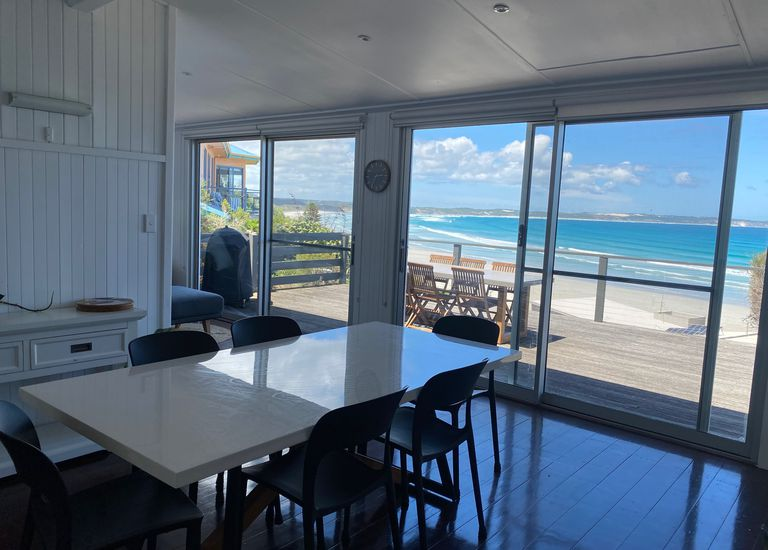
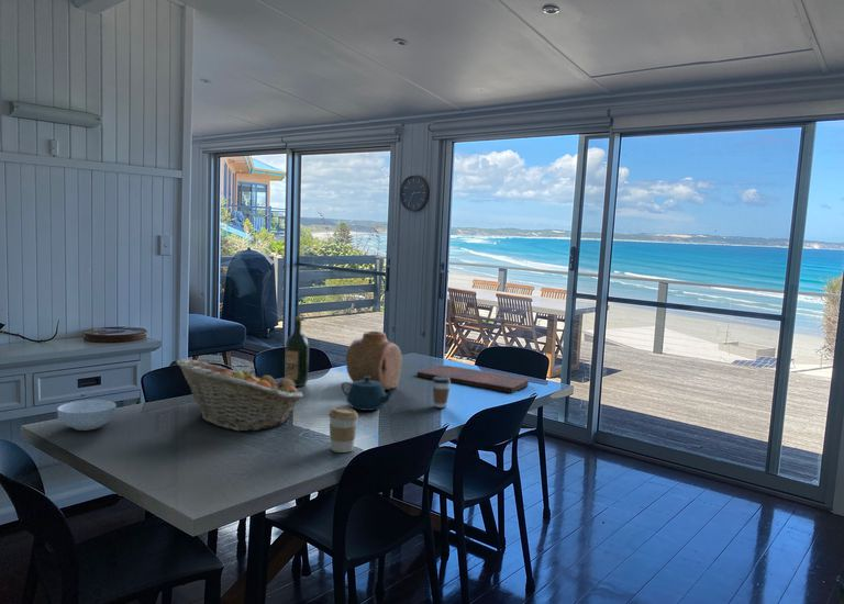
+ cereal bowl [56,399,118,432]
+ teapot [340,377,398,412]
+ cutting board [417,365,530,394]
+ vase [345,331,403,391]
+ coffee cup [432,377,452,409]
+ coffee cup [327,406,359,454]
+ wine bottle [284,315,310,388]
+ fruit basket [175,358,304,433]
